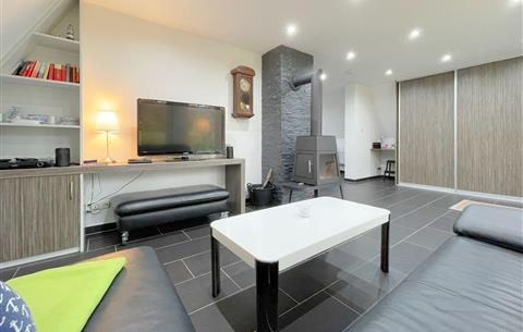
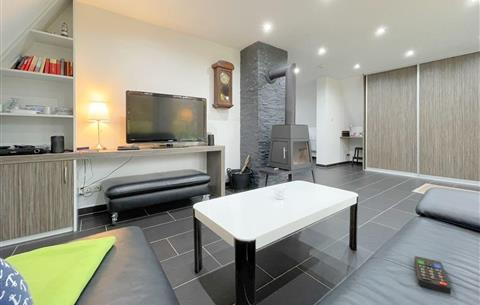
+ remote control [414,255,452,295]
